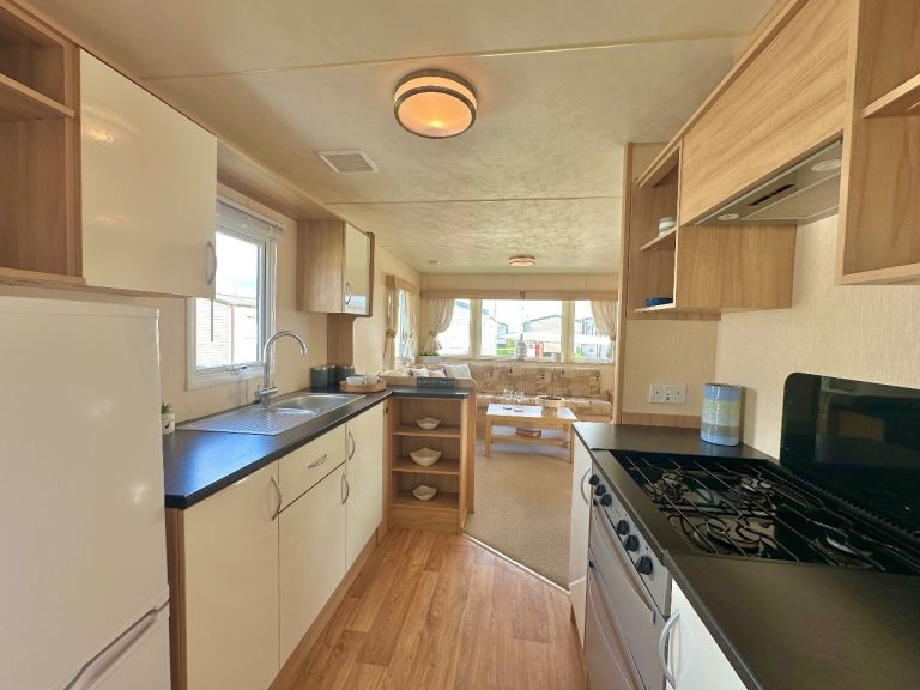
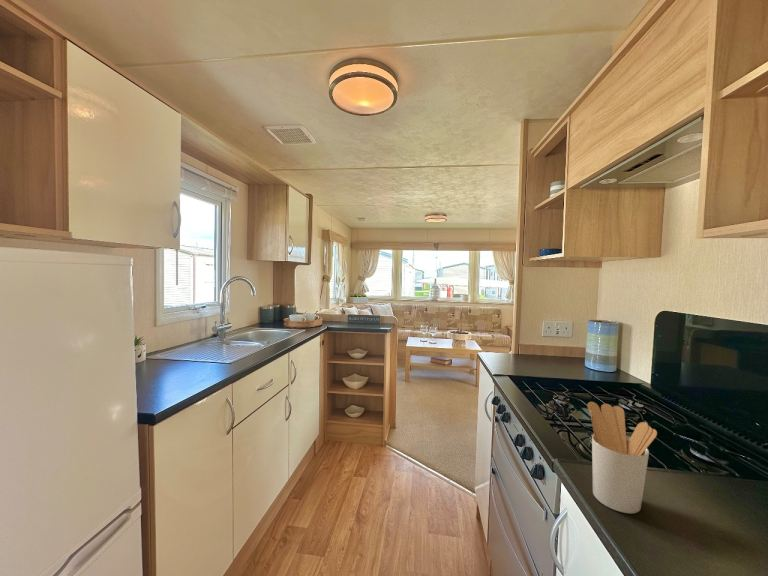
+ utensil holder [586,401,658,515]
